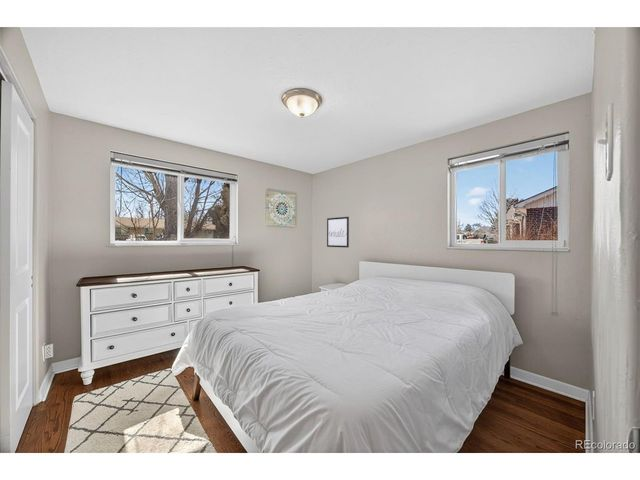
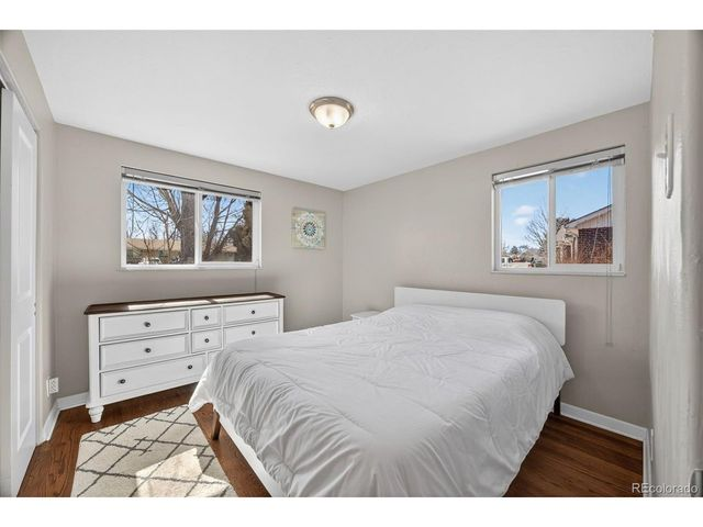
- wall art [326,216,350,249]
